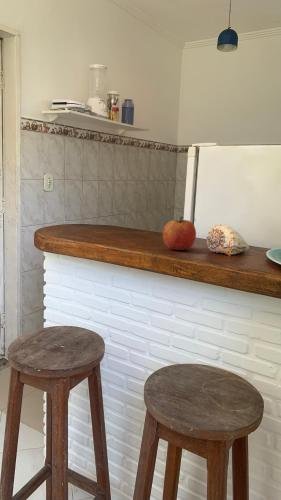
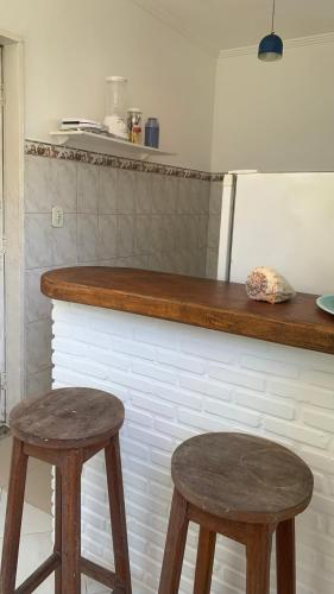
- apple [162,216,197,251]
